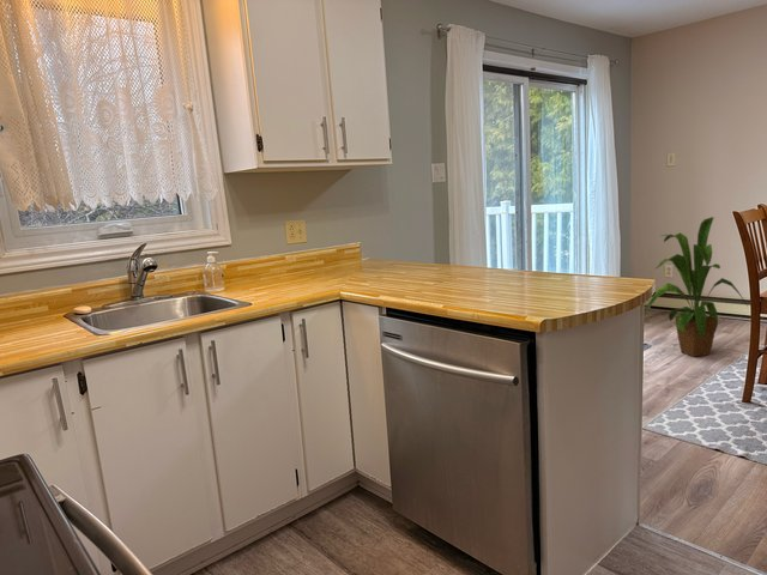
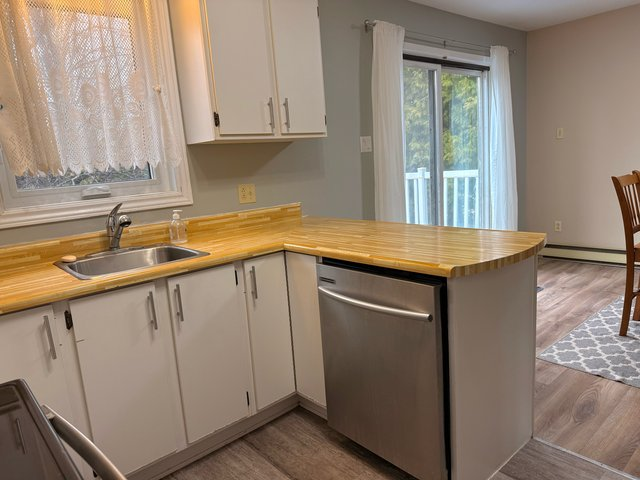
- house plant [644,216,749,358]
